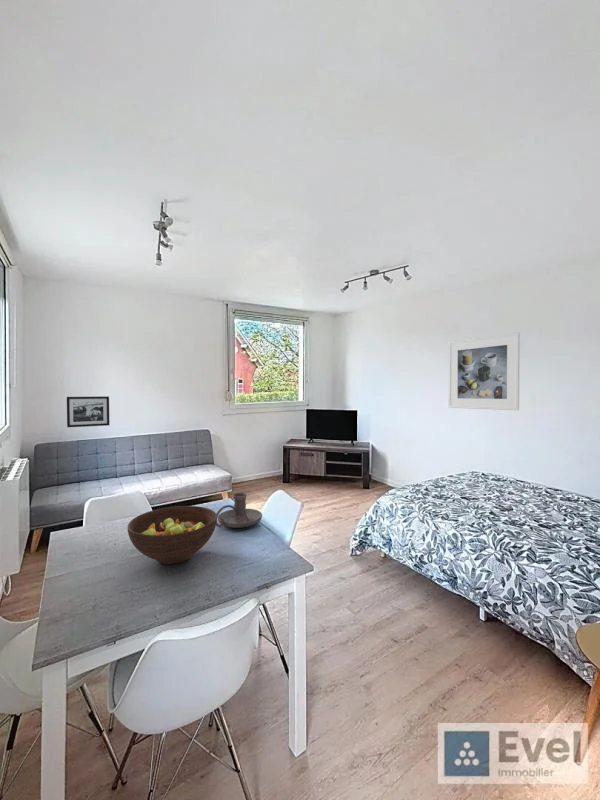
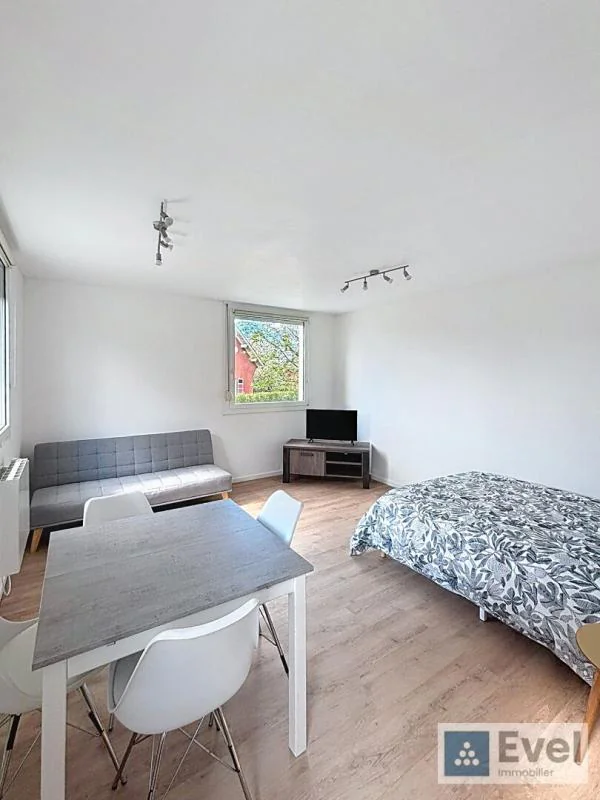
- picture frame [66,395,111,428]
- candle holder [216,492,263,529]
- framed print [448,331,521,411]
- fruit bowl [127,505,218,565]
